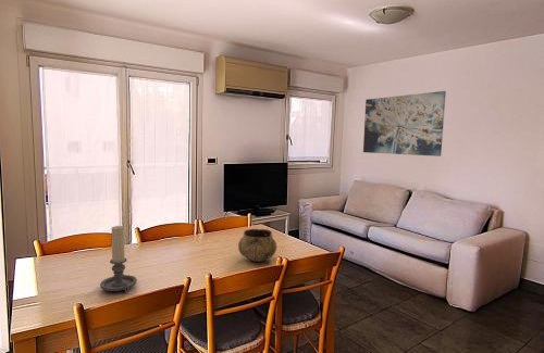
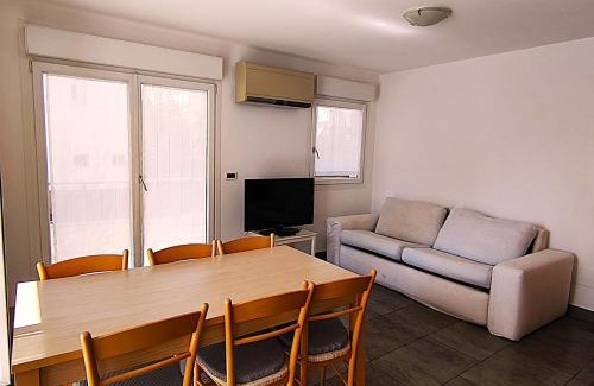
- candle holder [99,225,138,294]
- wall art [362,90,447,157]
- decorative bowl [237,228,277,263]
